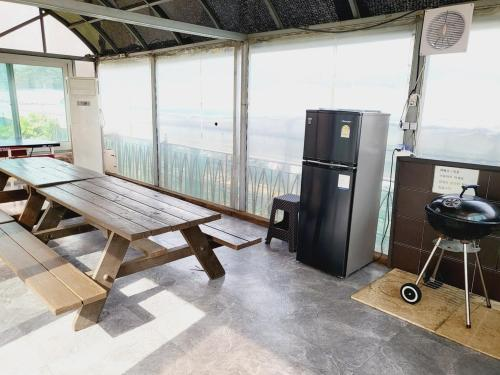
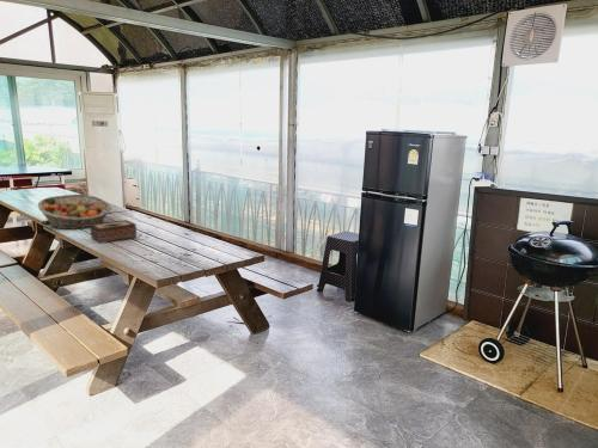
+ tissue box [89,219,138,245]
+ fruit basket [37,194,112,231]
